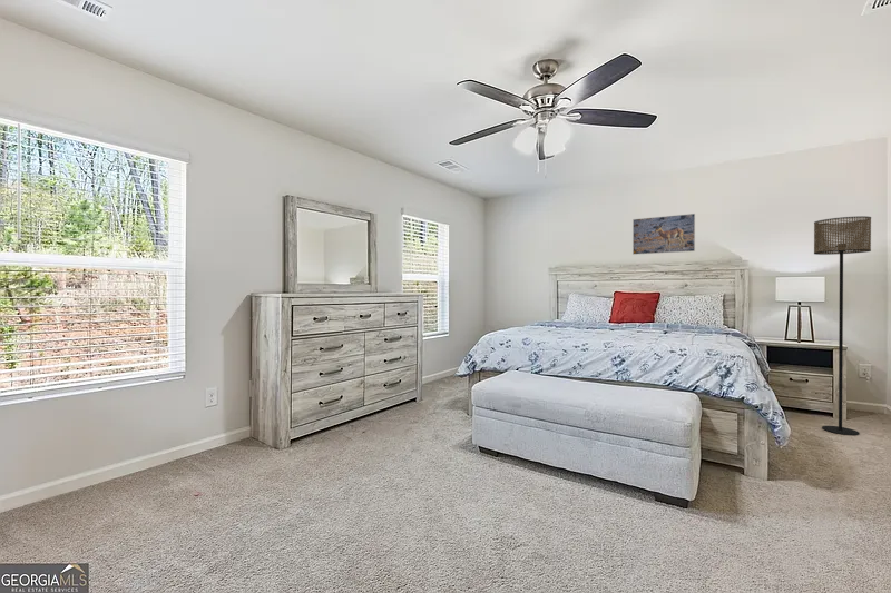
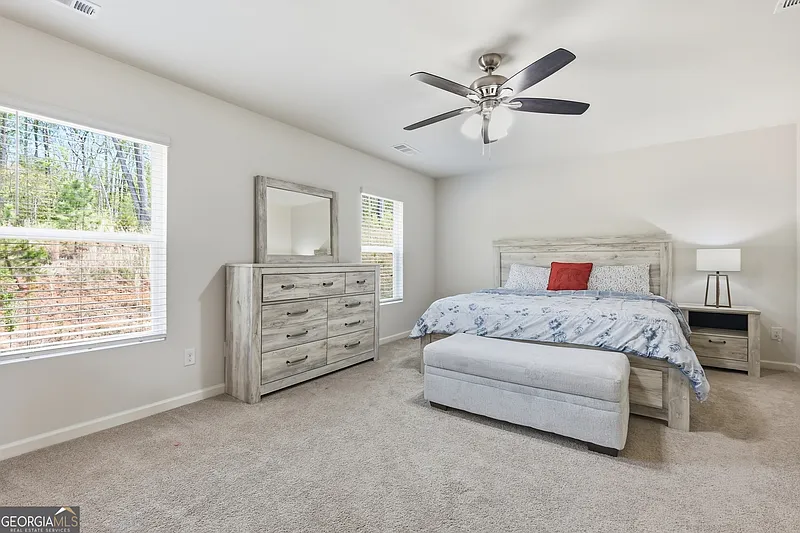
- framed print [631,213,696,256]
- floor lamp [813,215,872,436]
